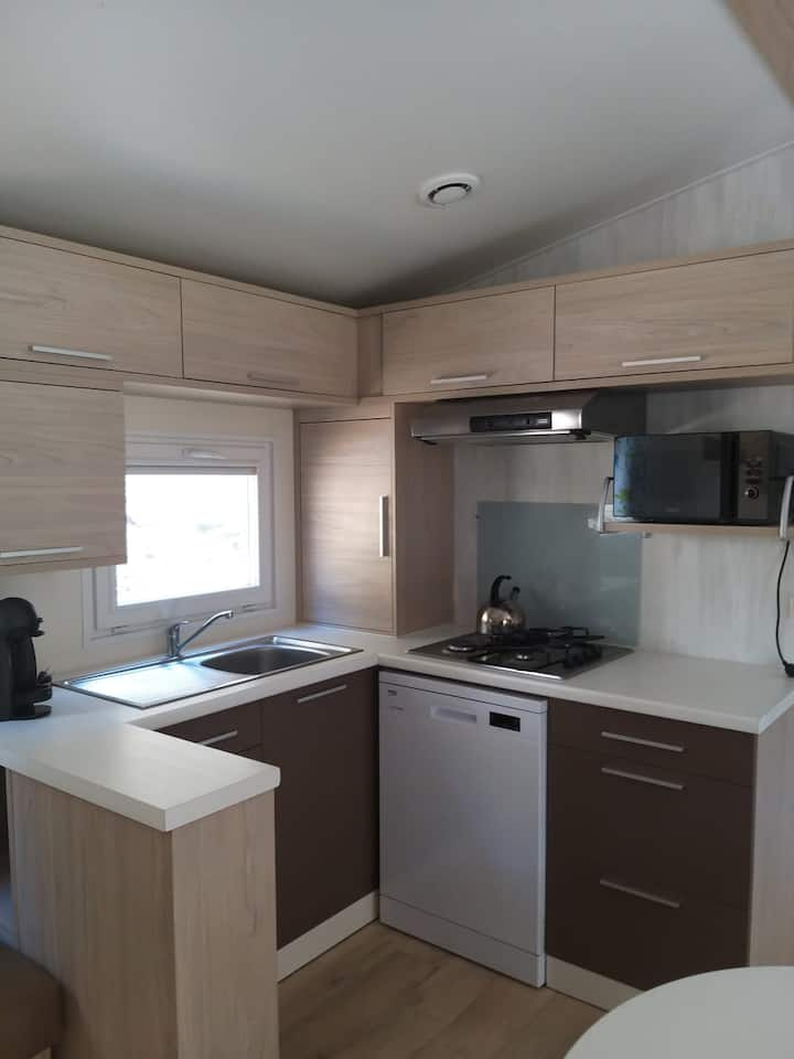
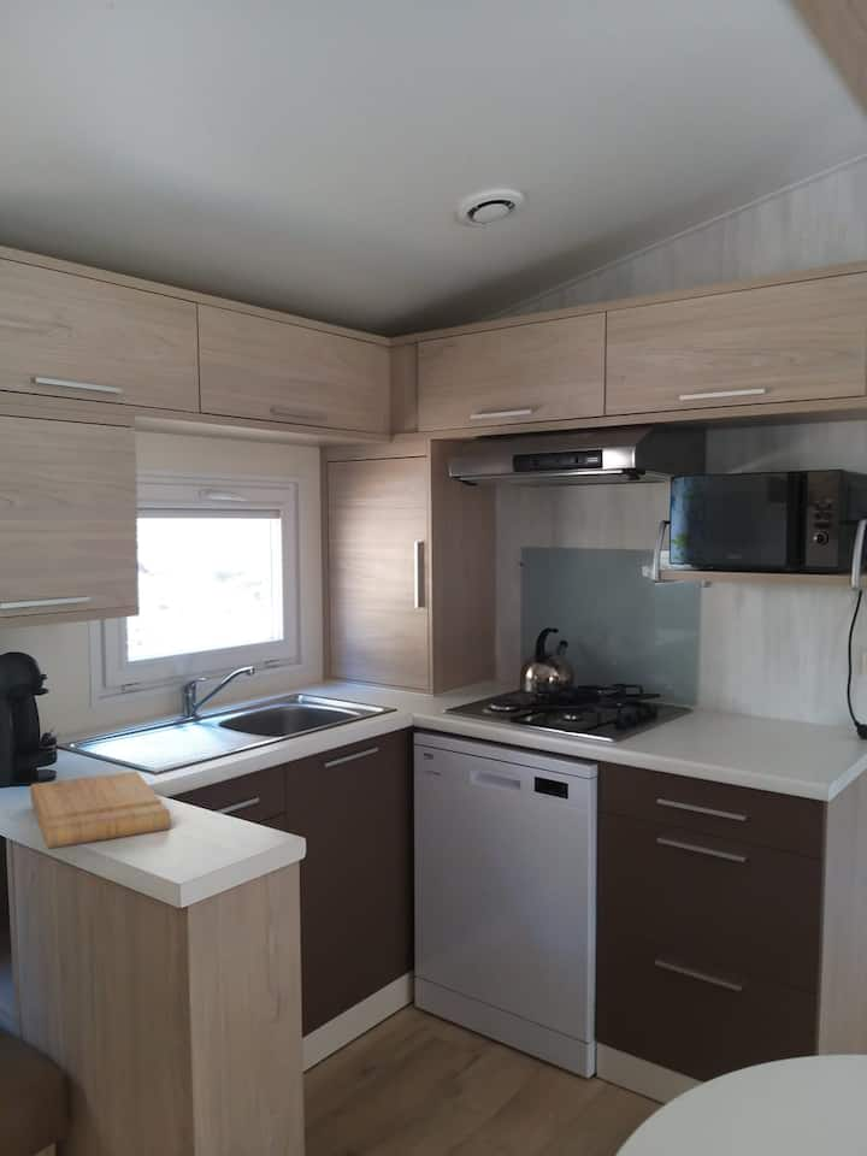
+ cutting board [29,769,172,850]
